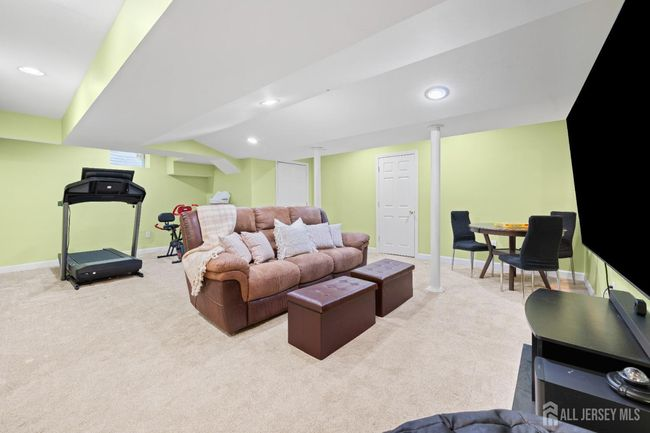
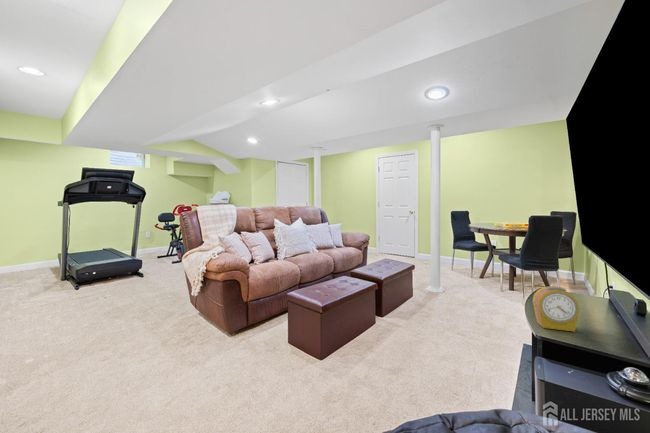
+ alarm clock [532,285,581,333]
